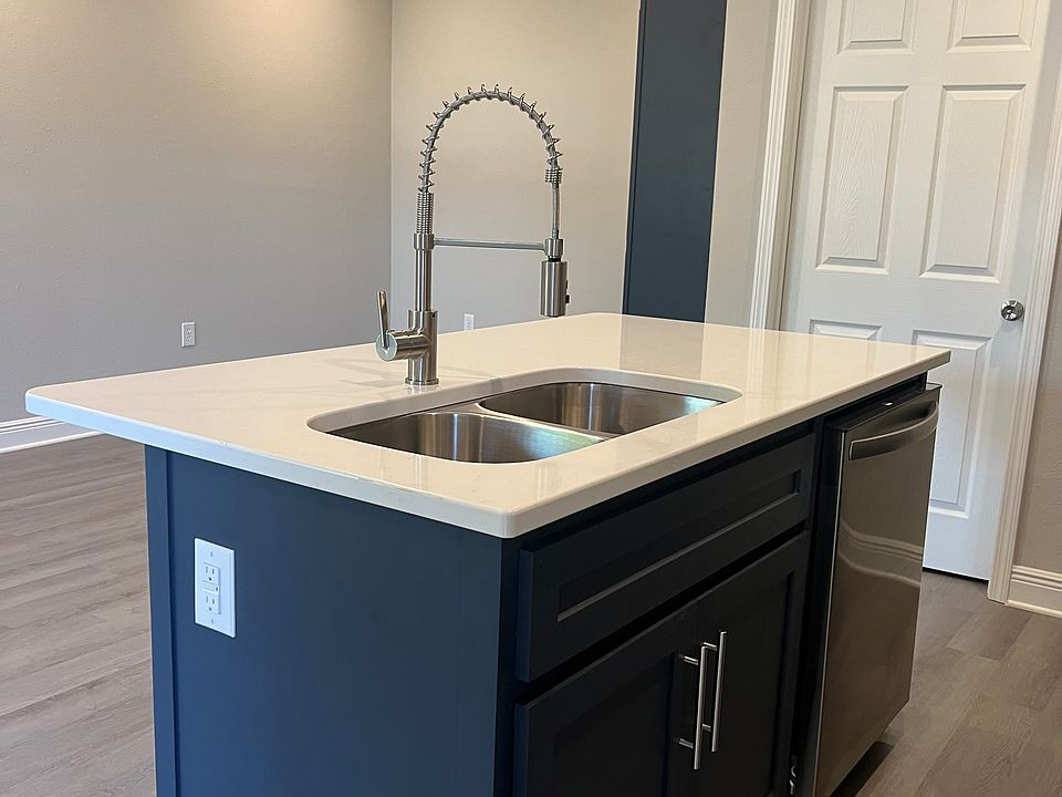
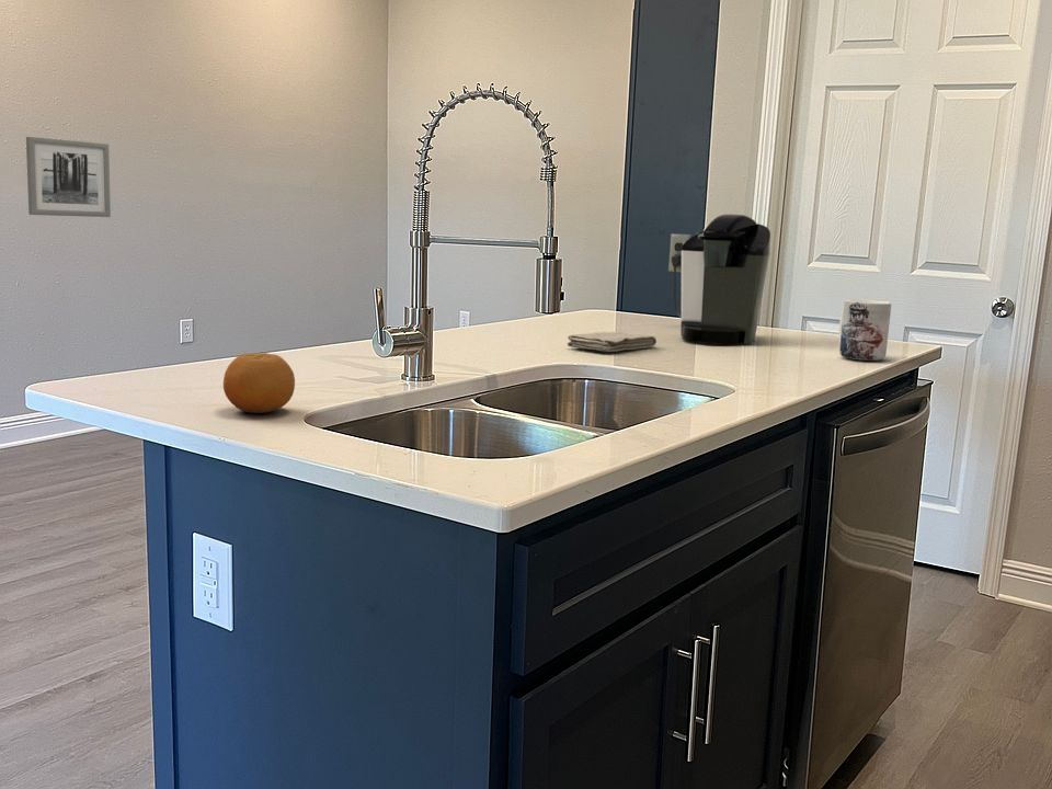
+ fruit [222,352,296,414]
+ coffee maker [667,214,771,345]
+ washcloth [567,331,658,353]
+ wall art [25,136,112,218]
+ mug [837,298,892,362]
